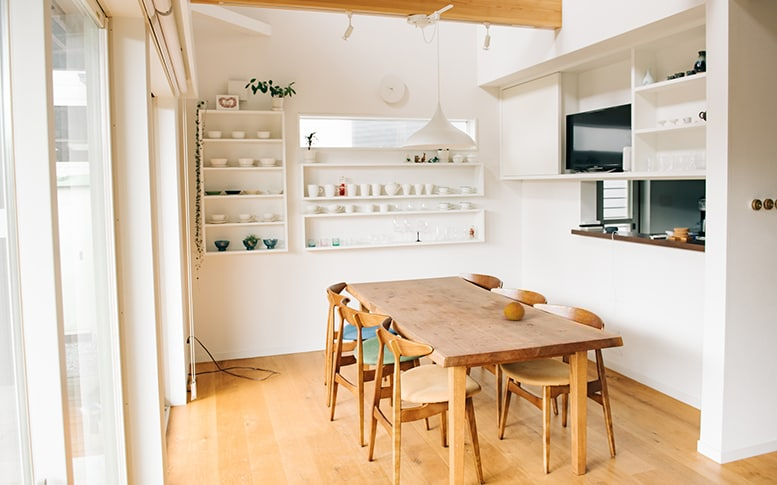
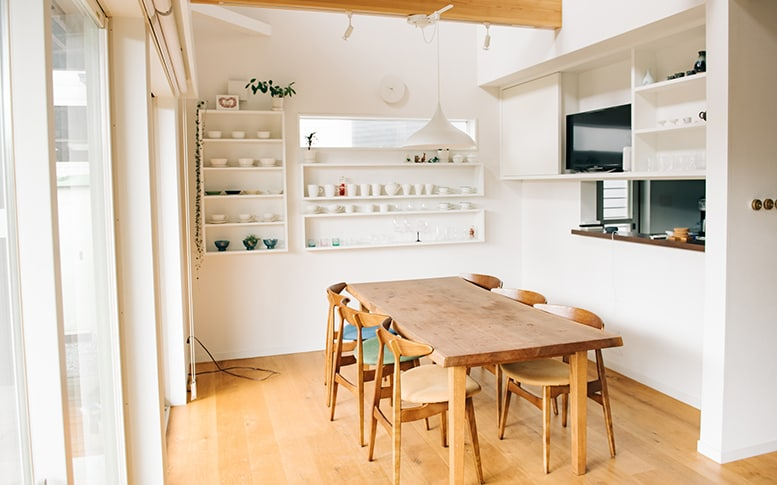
- fruit [503,301,526,321]
